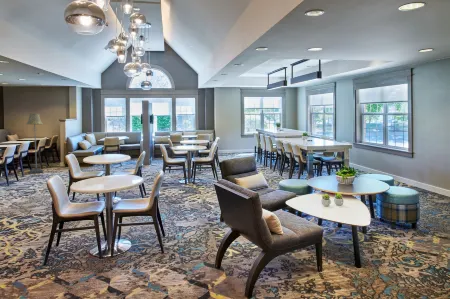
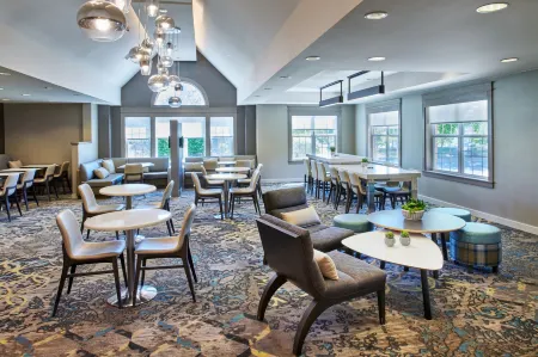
- floor lamp [25,112,44,174]
